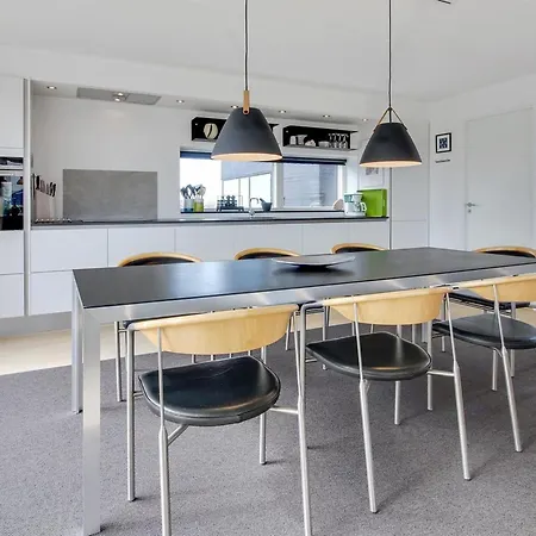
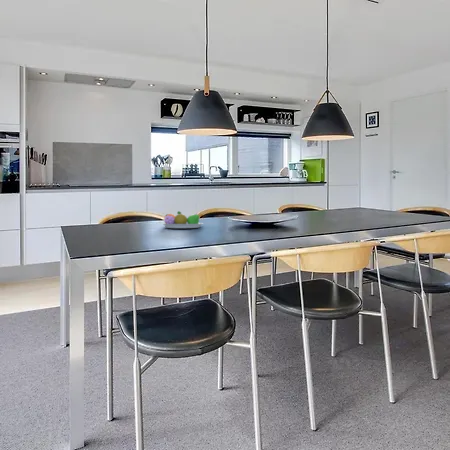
+ fruit bowl [161,210,204,229]
